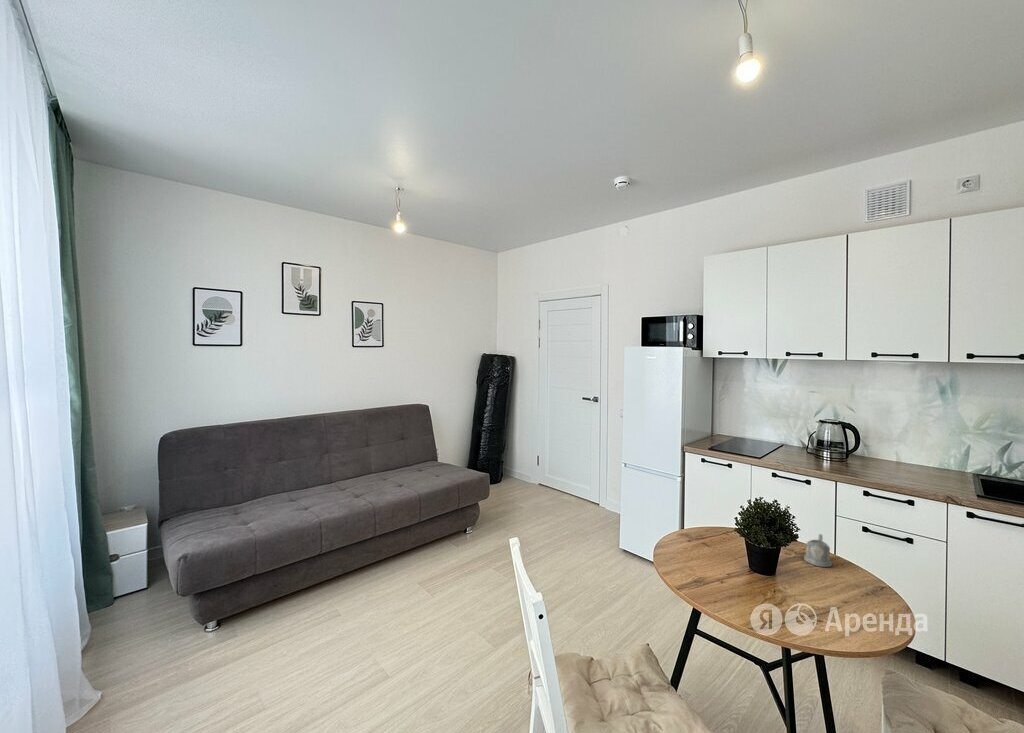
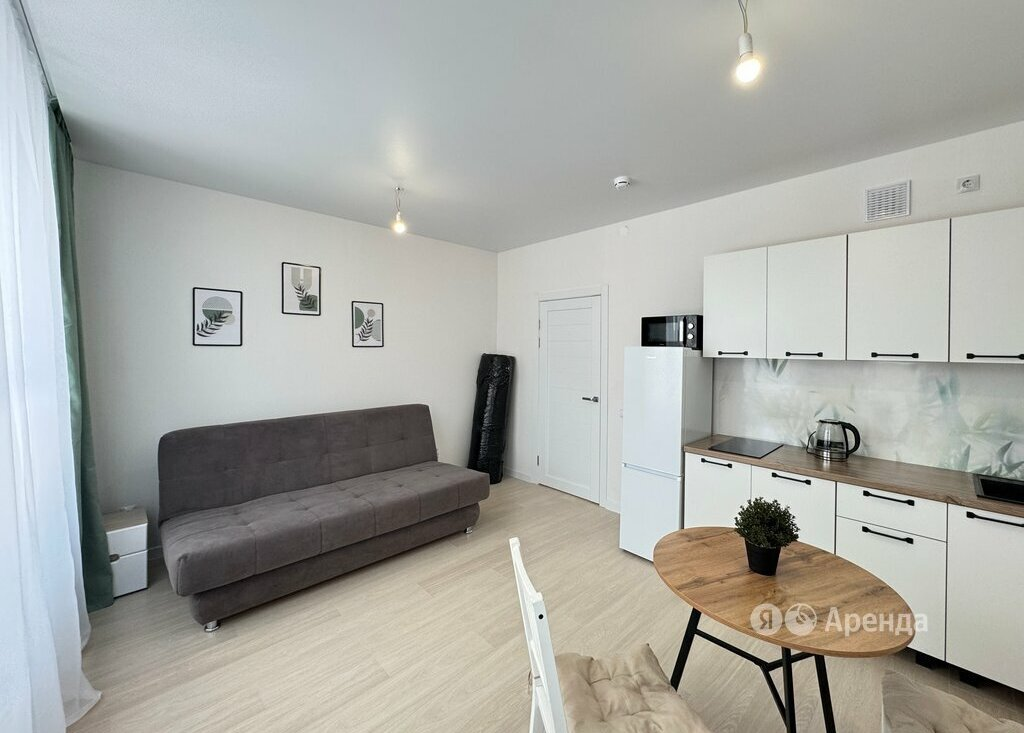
- tea glass holder [803,533,833,568]
